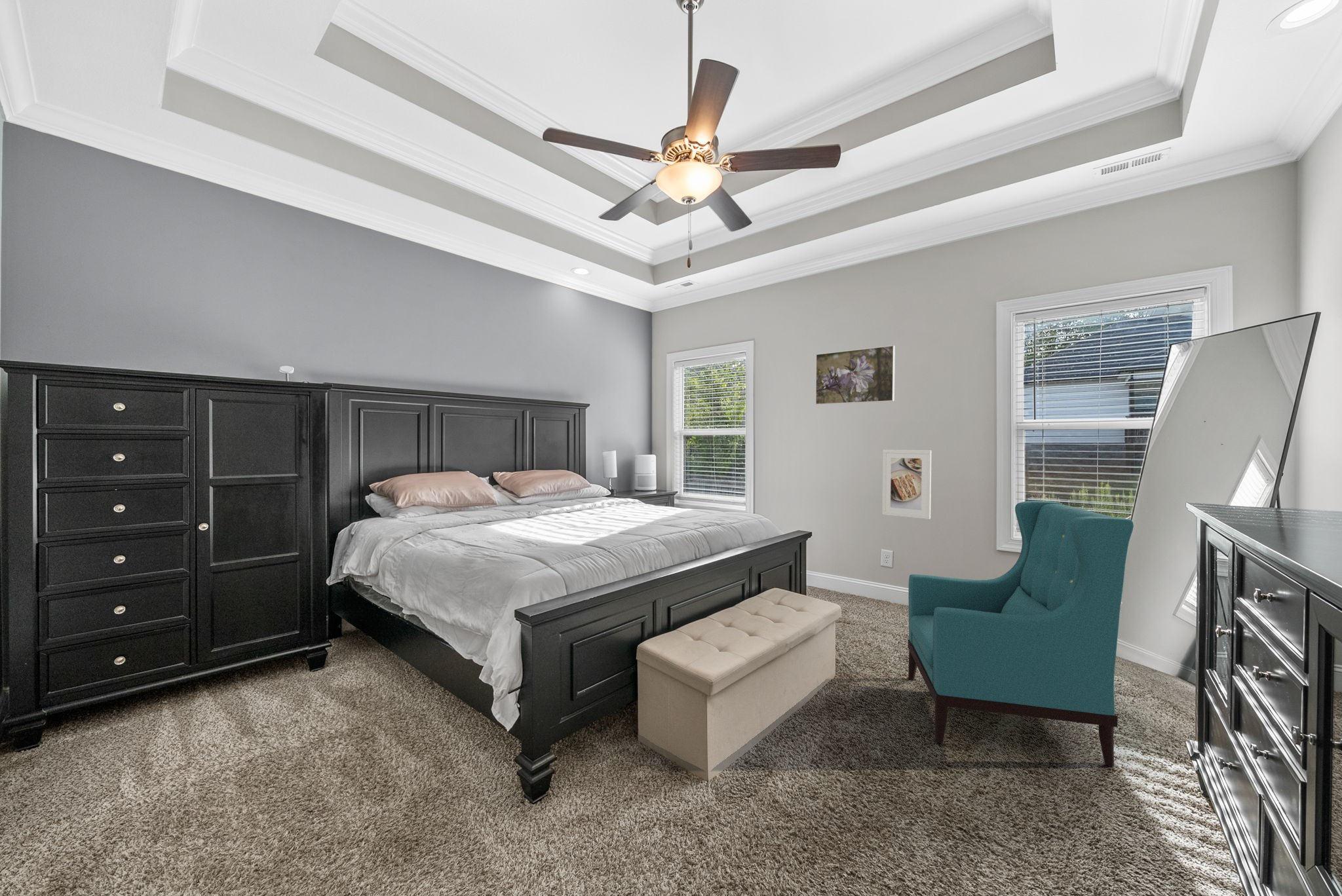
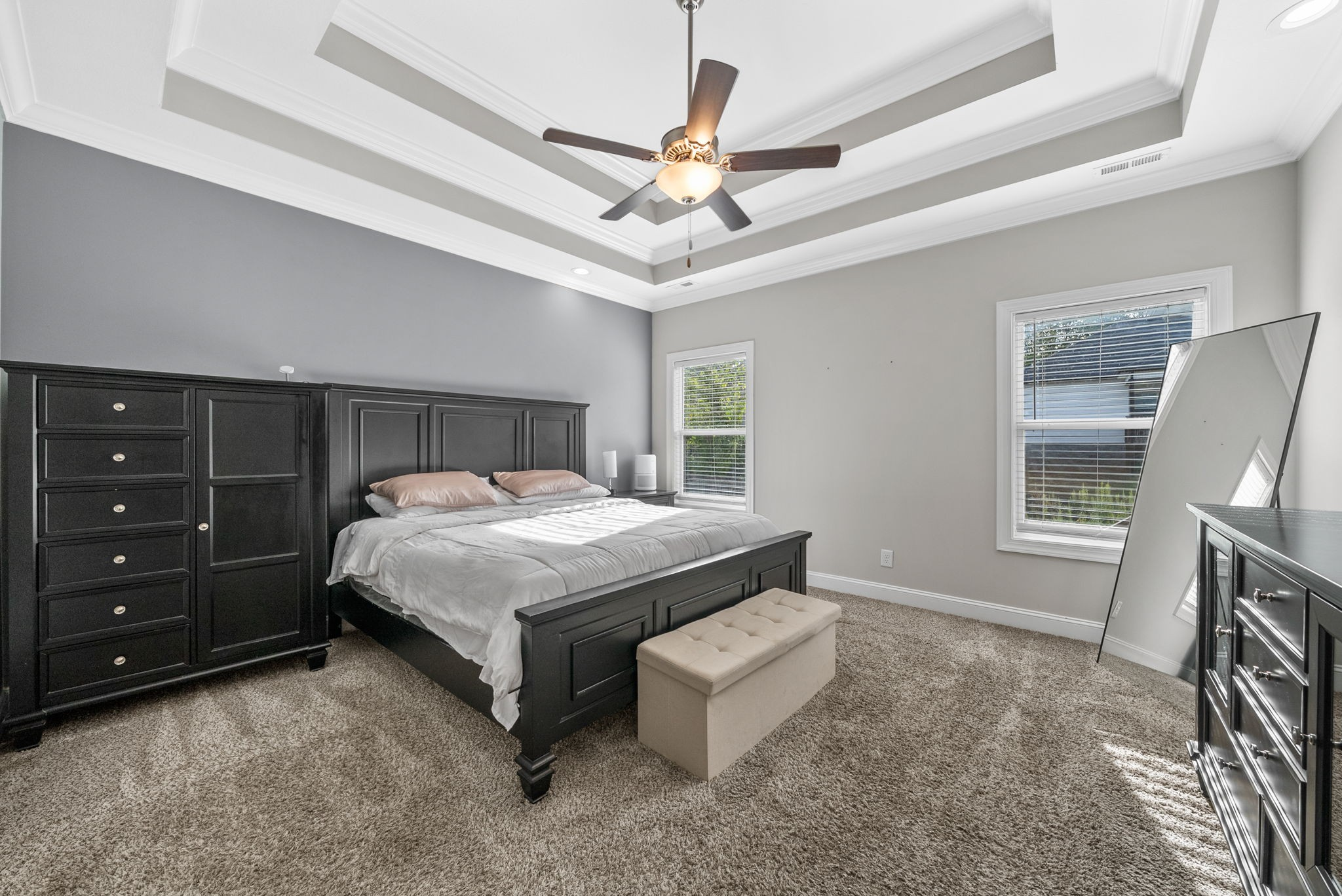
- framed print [881,449,932,519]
- armchair [908,500,1134,767]
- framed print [815,345,896,405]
